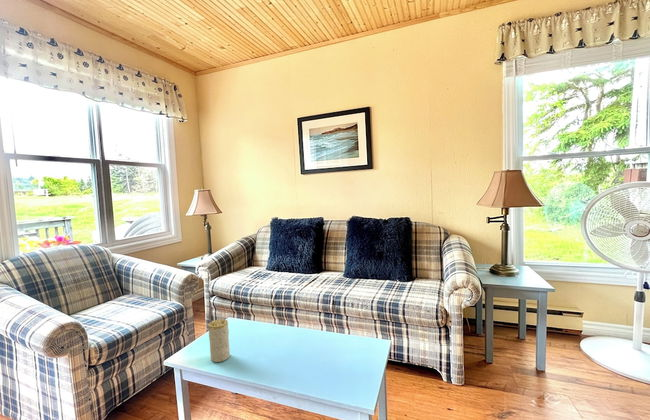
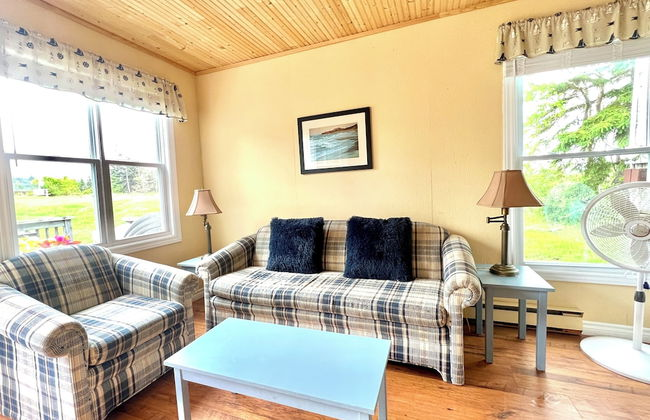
- candle [208,318,231,363]
